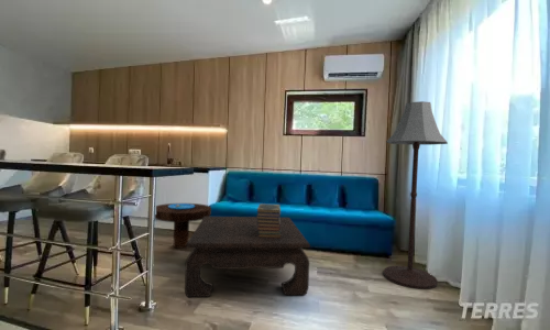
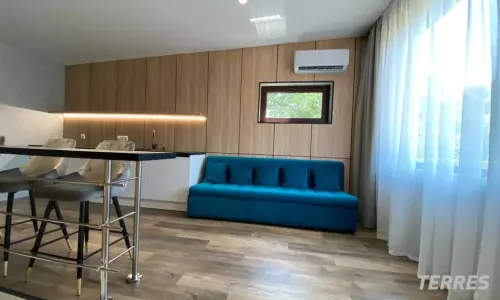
- floor lamp [383,100,449,290]
- coffee table [184,216,311,298]
- book stack [255,202,282,239]
- side table [154,202,212,250]
